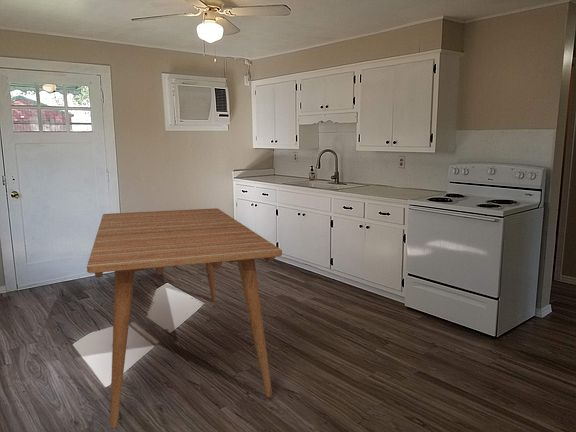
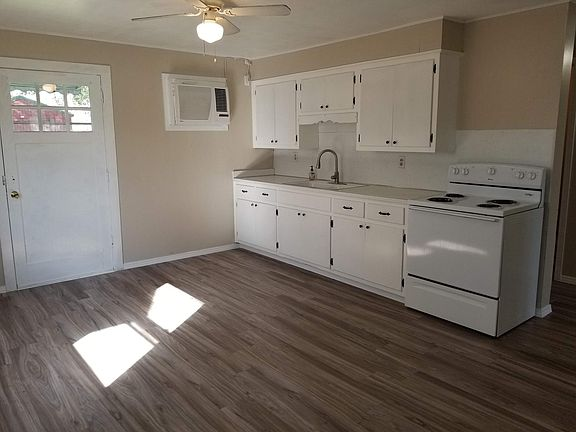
- dining table [86,207,283,430]
